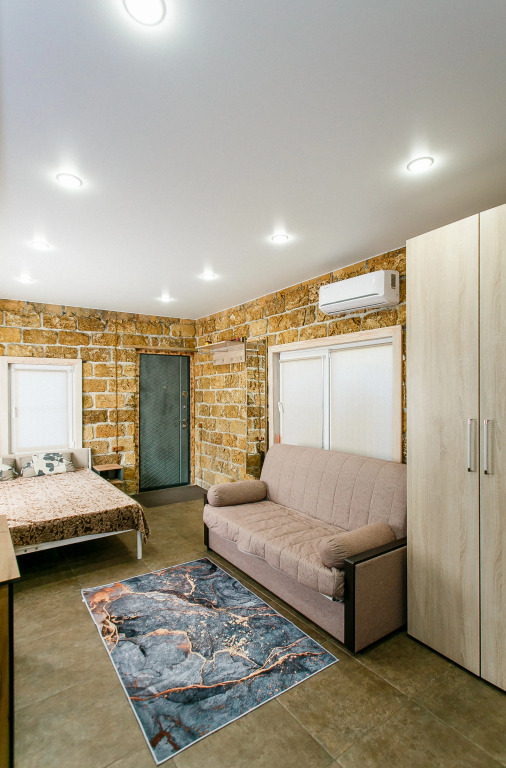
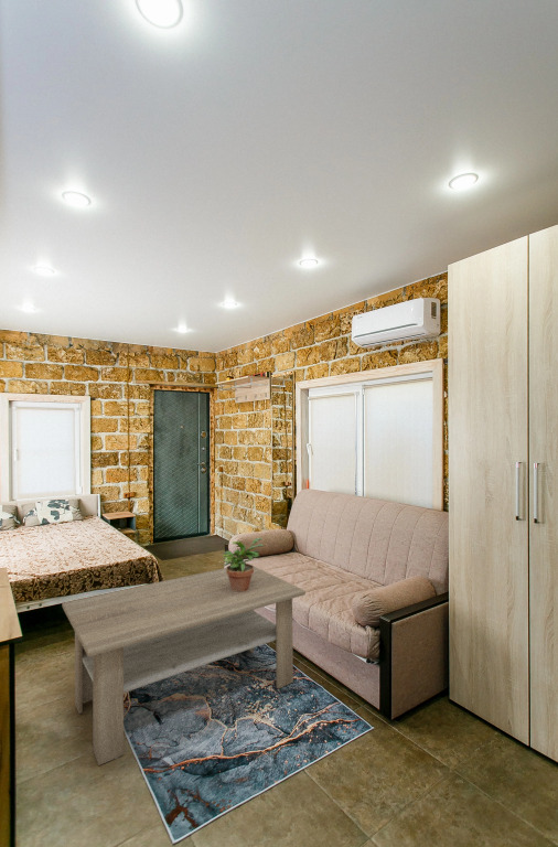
+ coffee table [61,566,307,766]
+ potted plant [222,537,265,592]
